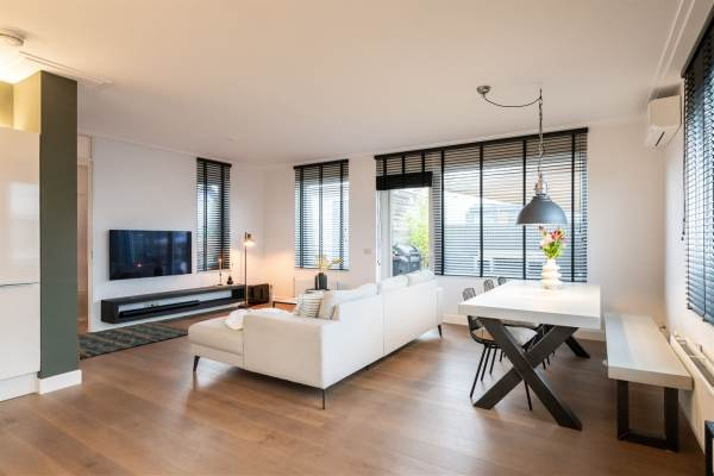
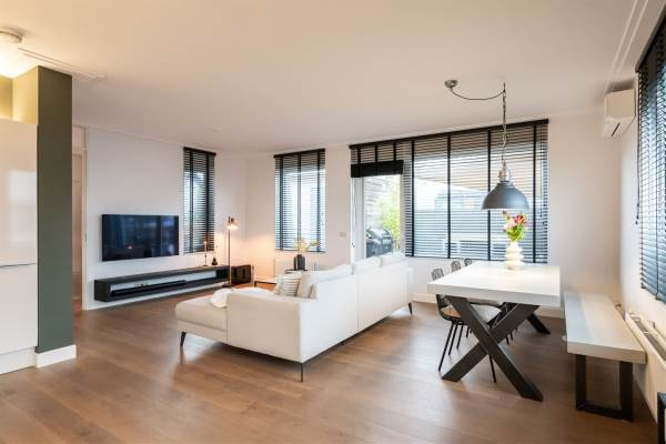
- rug [77,320,189,359]
